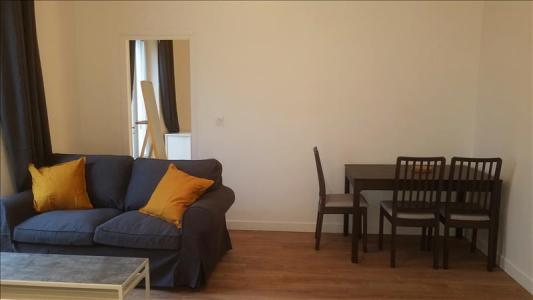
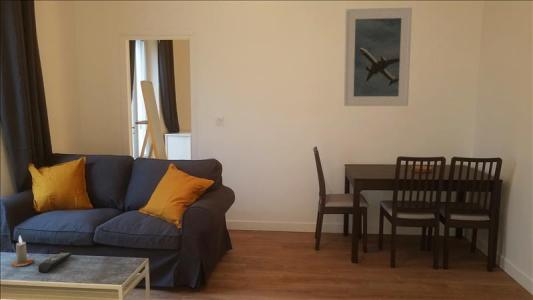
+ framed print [343,7,413,107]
+ remote control [37,252,72,273]
+ candle [10,235,35,268]
